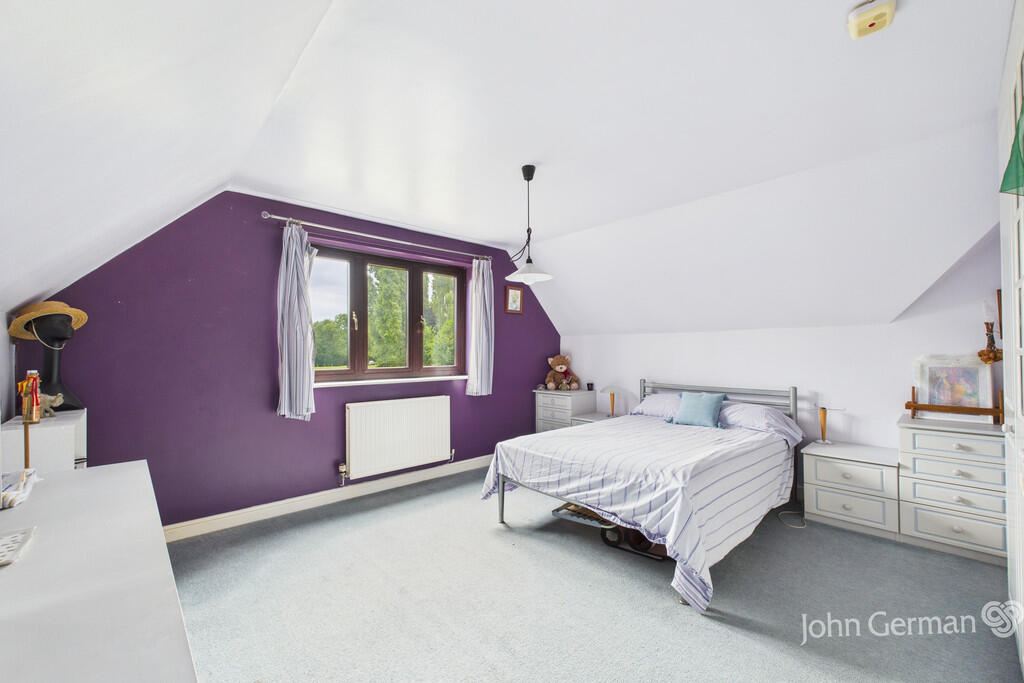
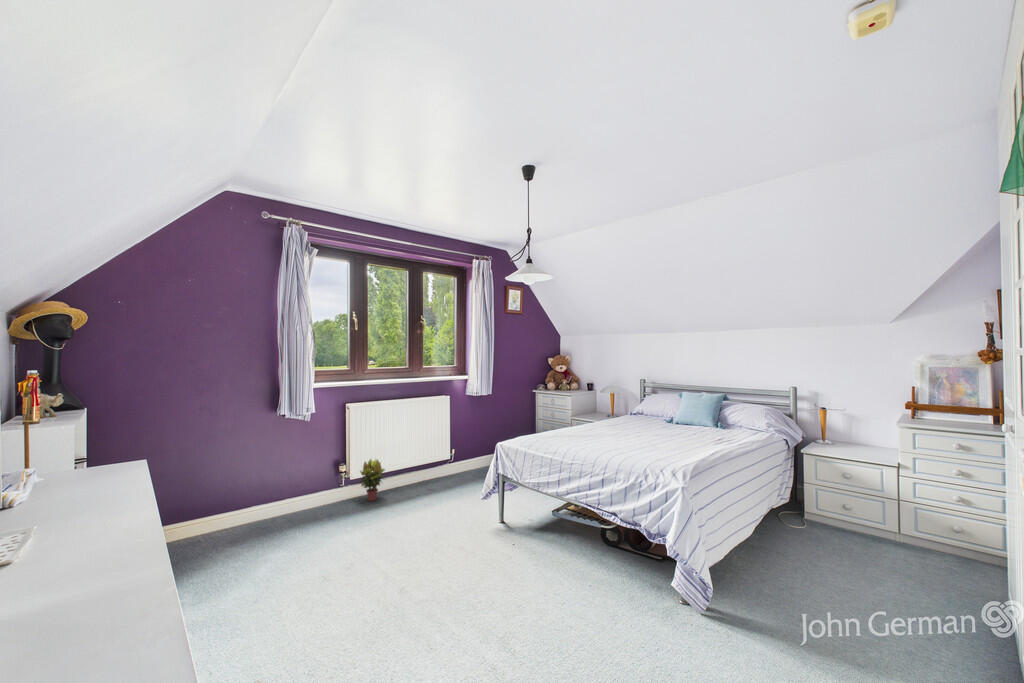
+ potted plant [359,458,386,502]
